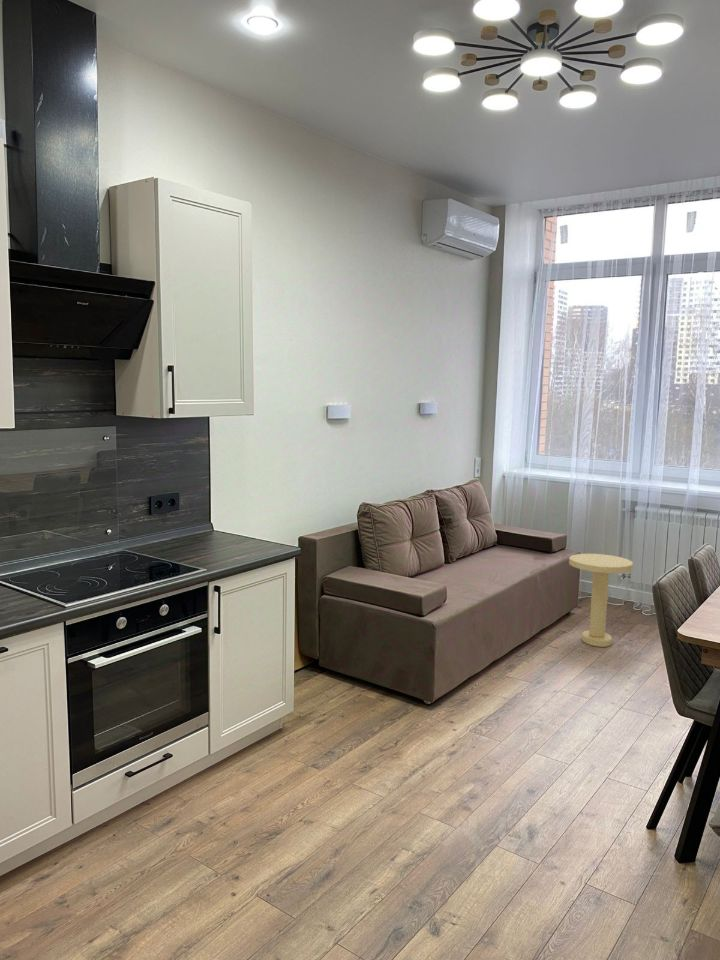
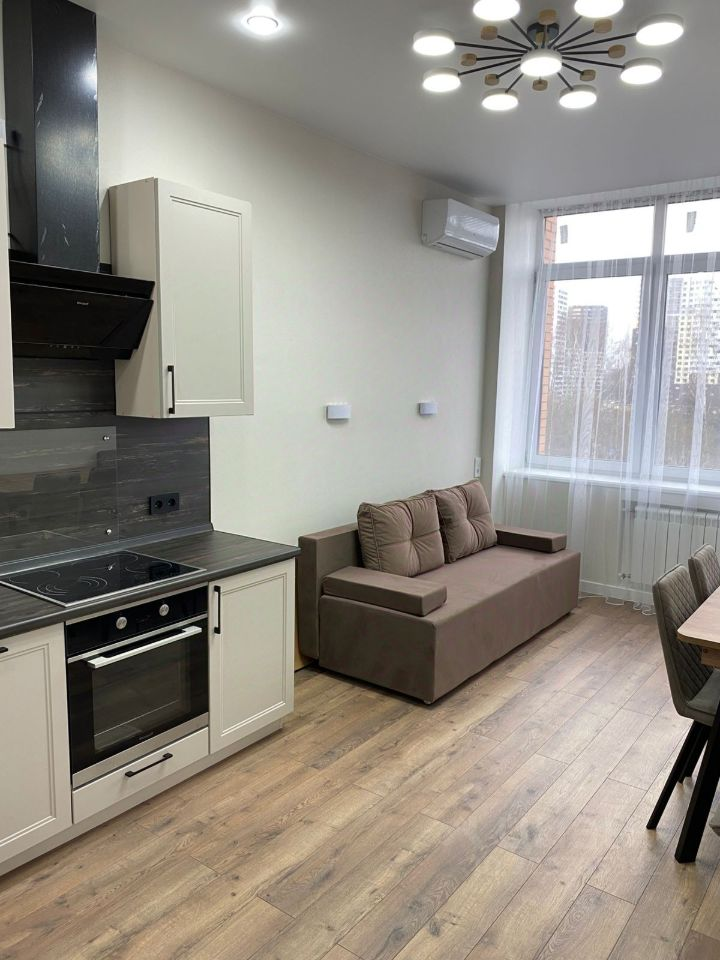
- side table [568,553,634,648]
